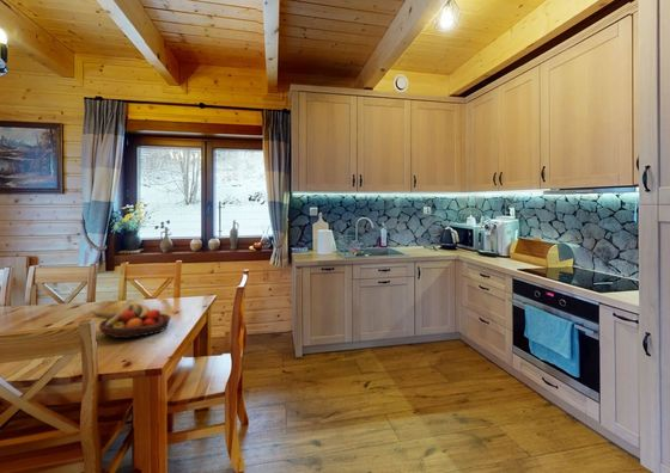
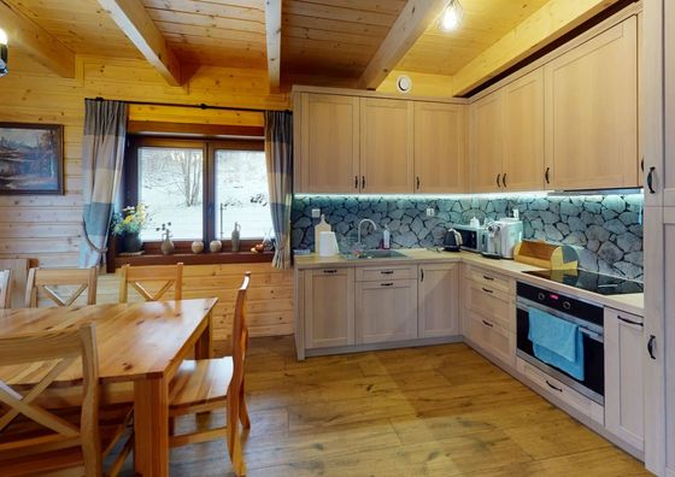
- fruit bowl [91,302,172,339]
